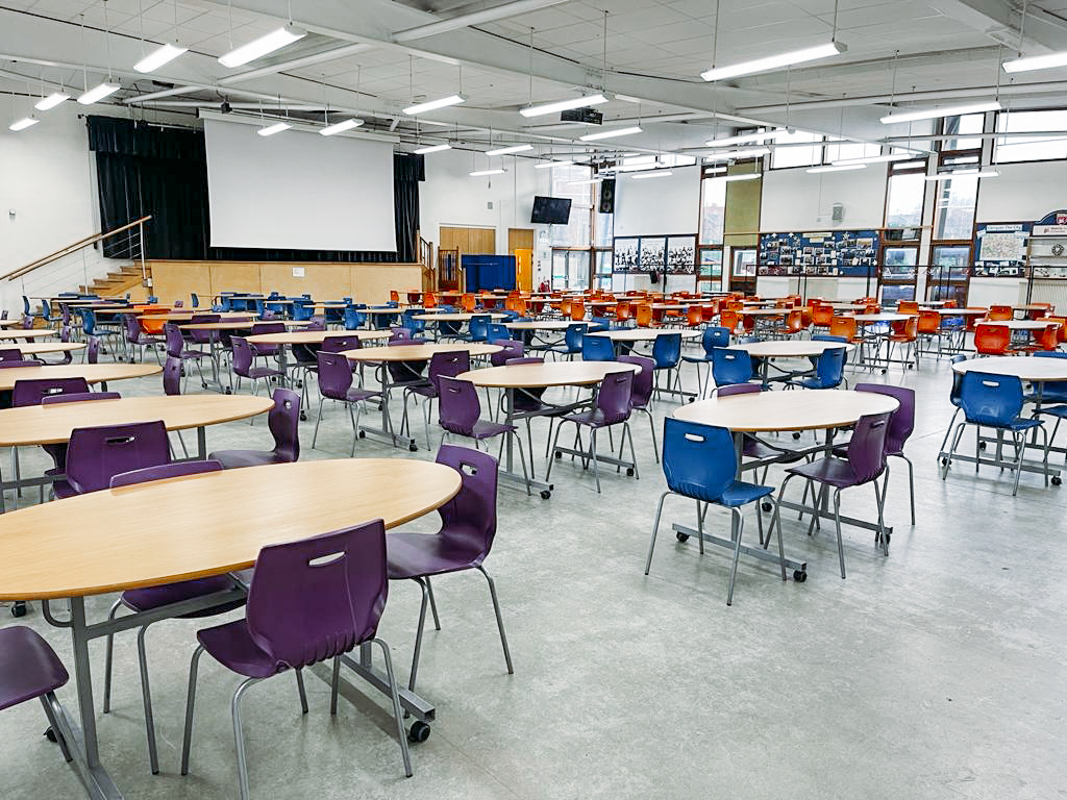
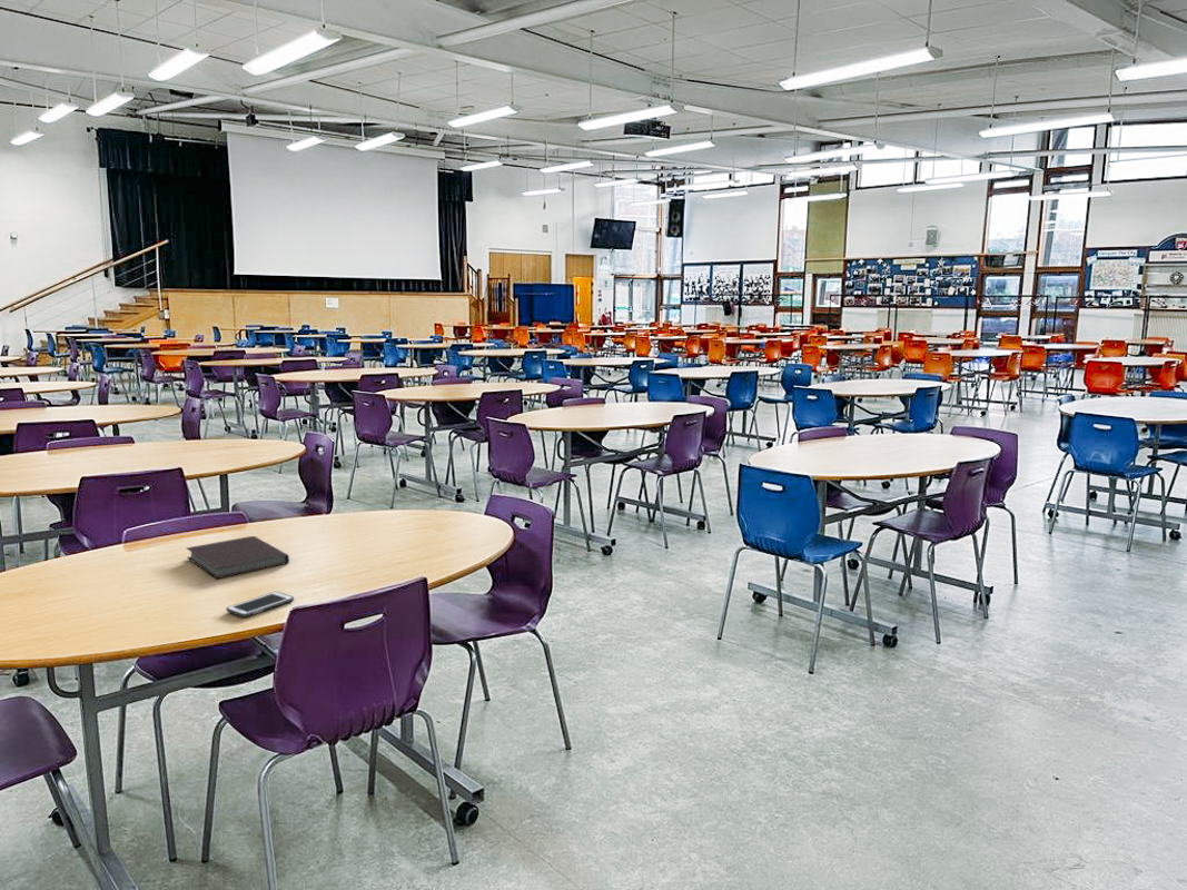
+ notebook [185,535,290,580]
+ cell phone [226,591,295,619]
